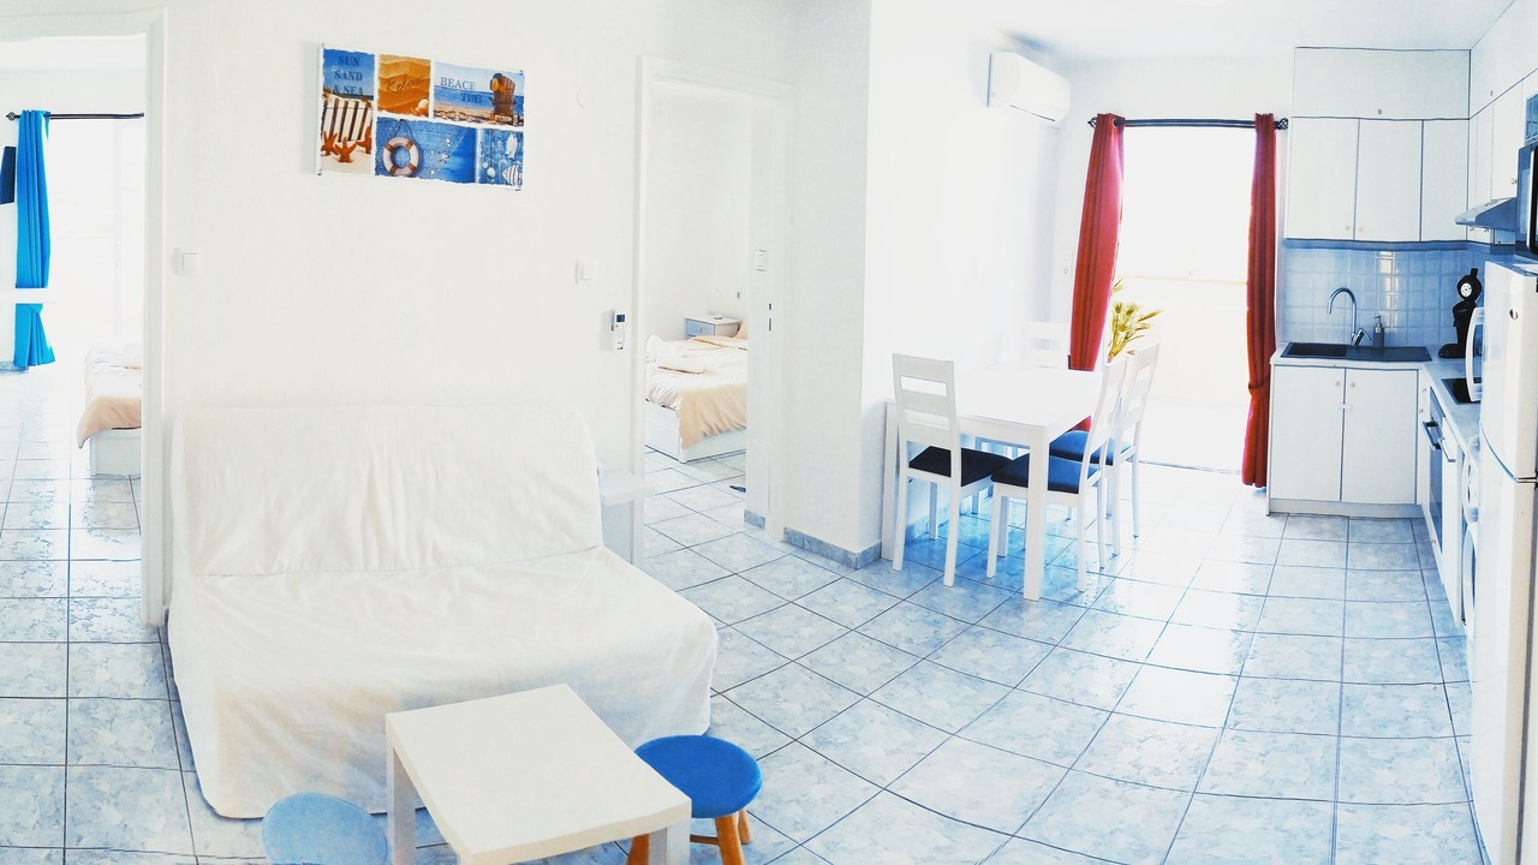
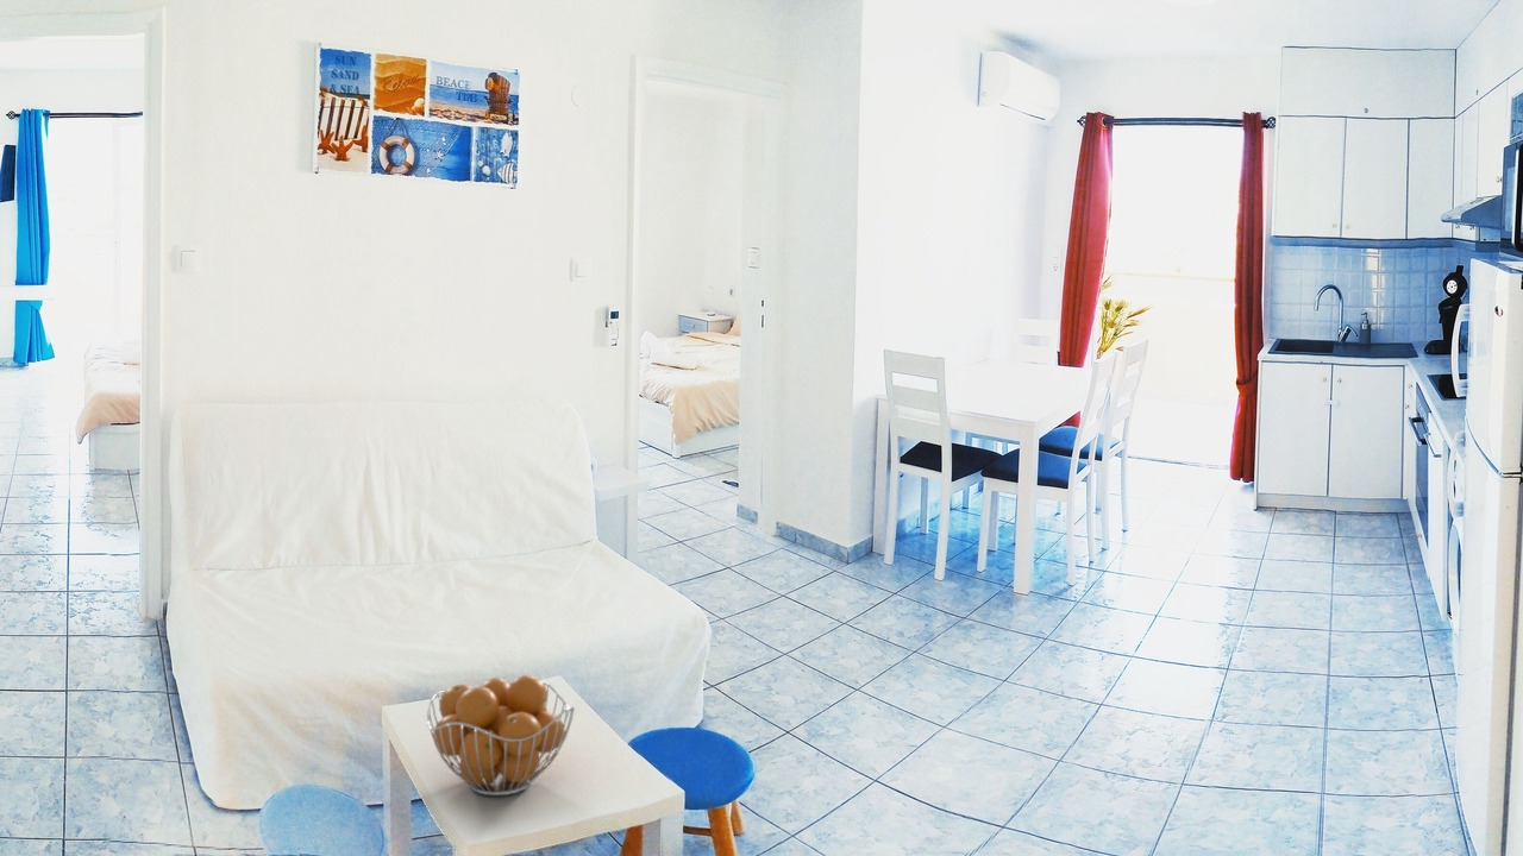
+ fruit basket [426,674,576,797]
